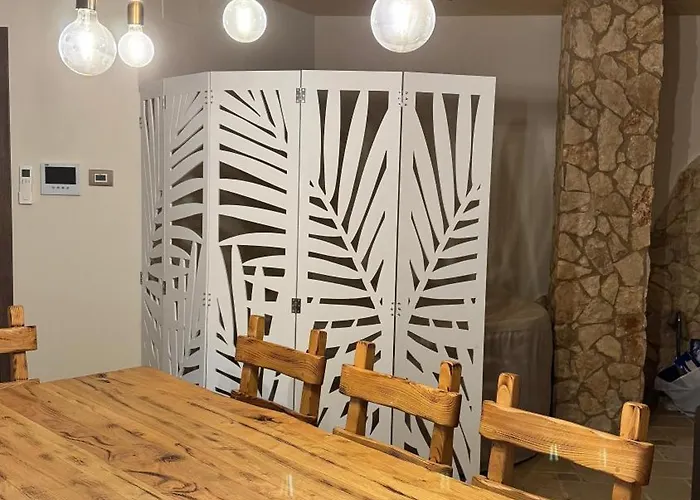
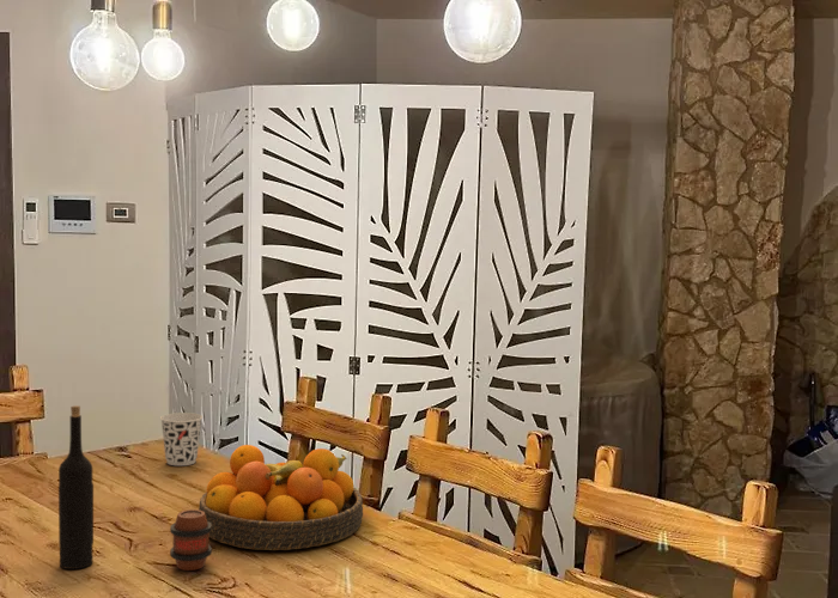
+ fruit bowl [198,444,364,551]
+ cup [159,411,204,466]
+ wine bottle [57,404,95,570]
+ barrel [169,508,213,572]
